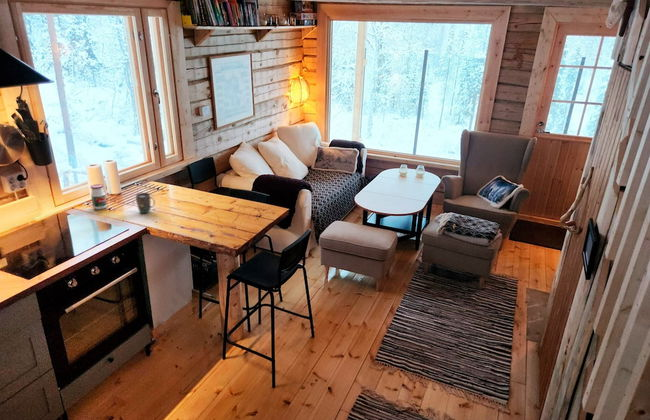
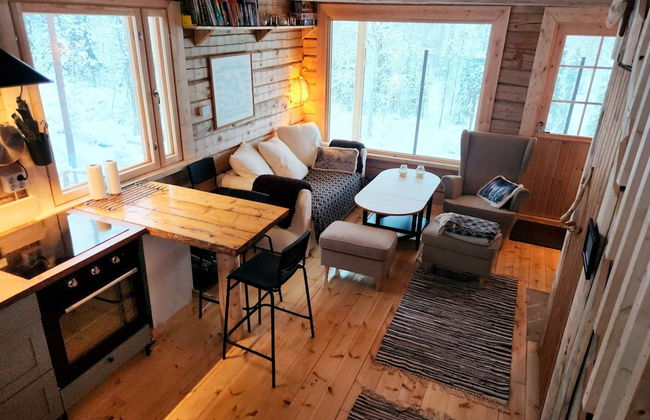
- jar [90,183,108,210]
- mug [135,192,156,215]
